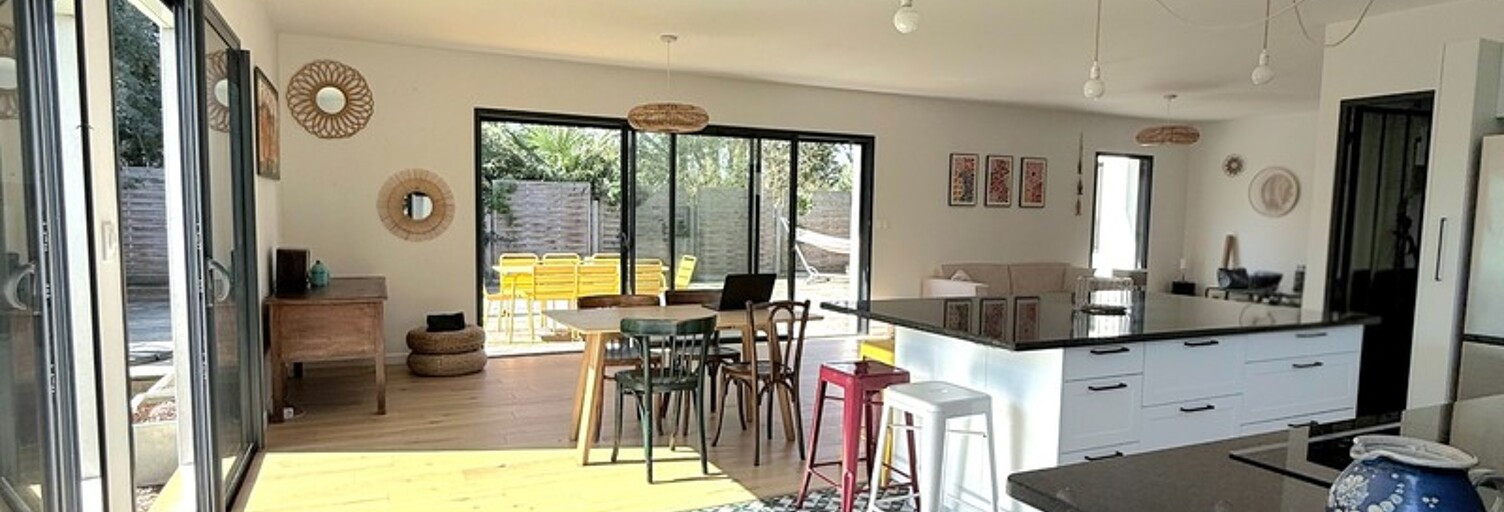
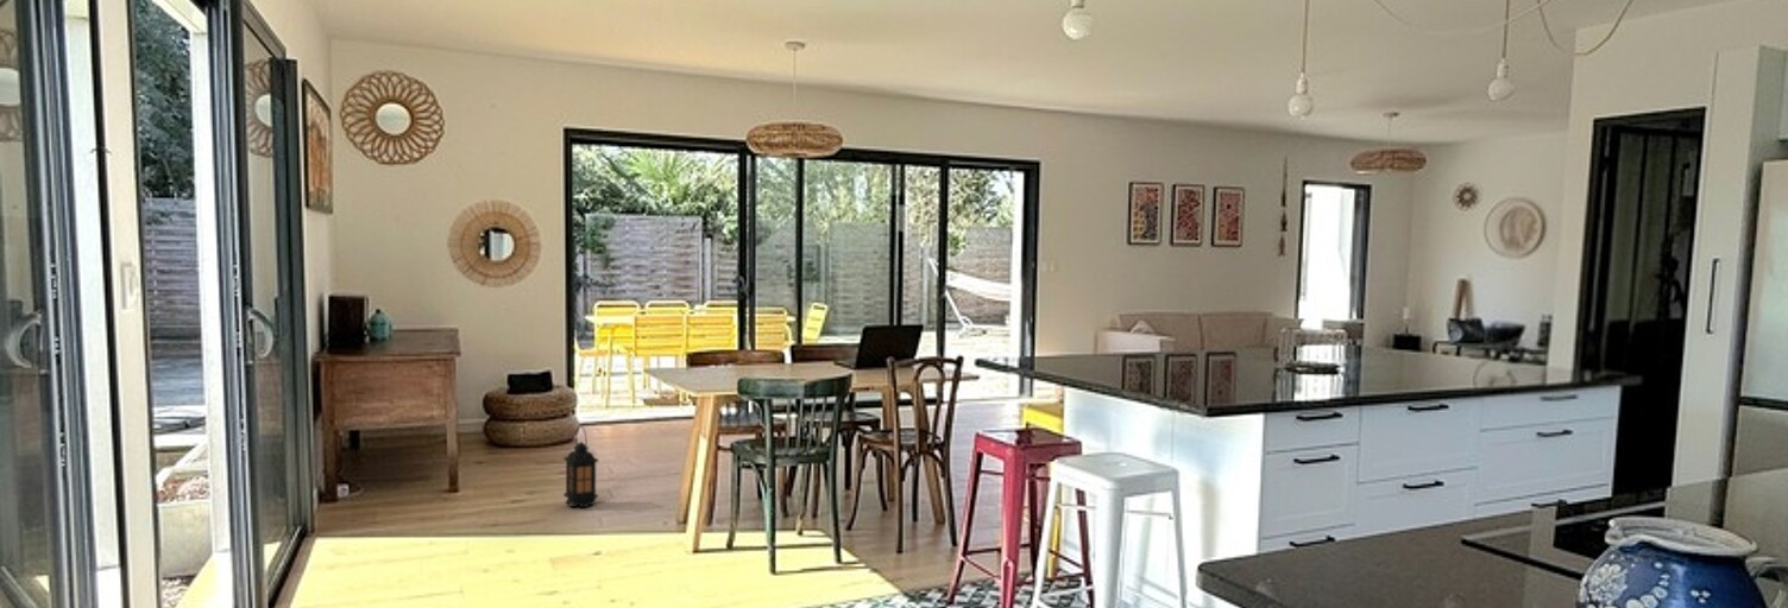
+ lantern [562,424,599,509]
